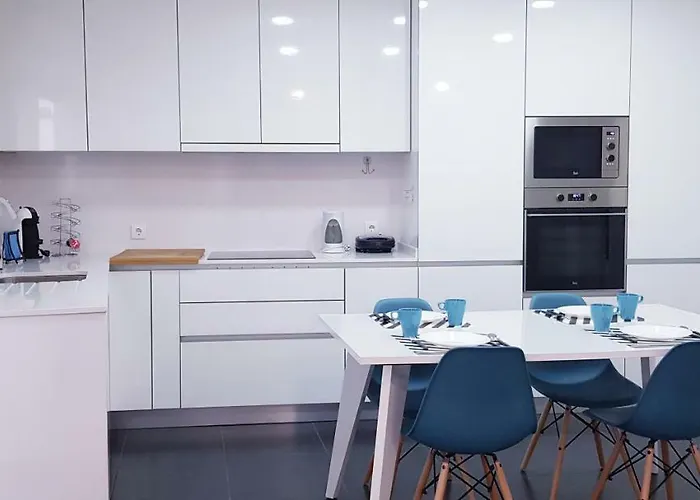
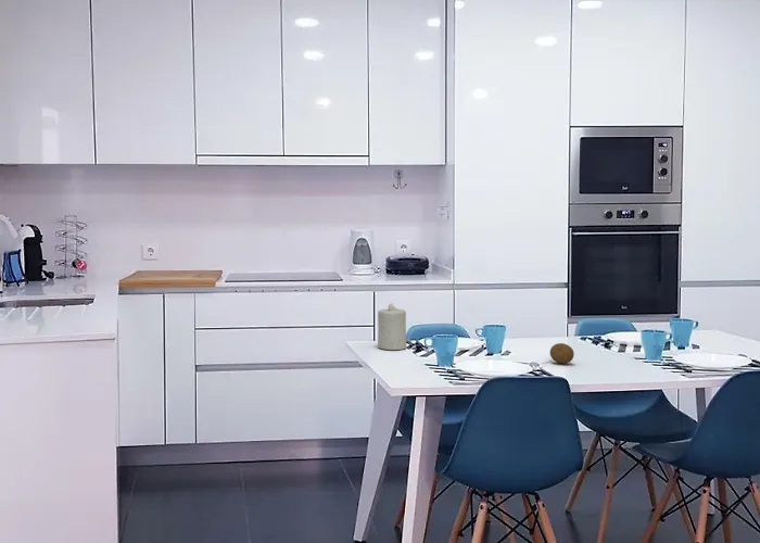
+ candle [377,302,408,351]
+ fruit [549,342,575,365]
